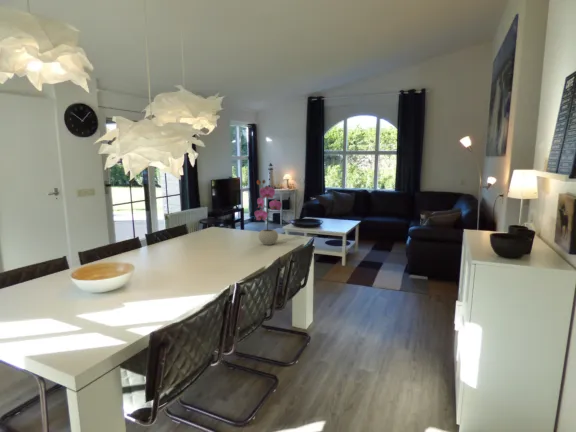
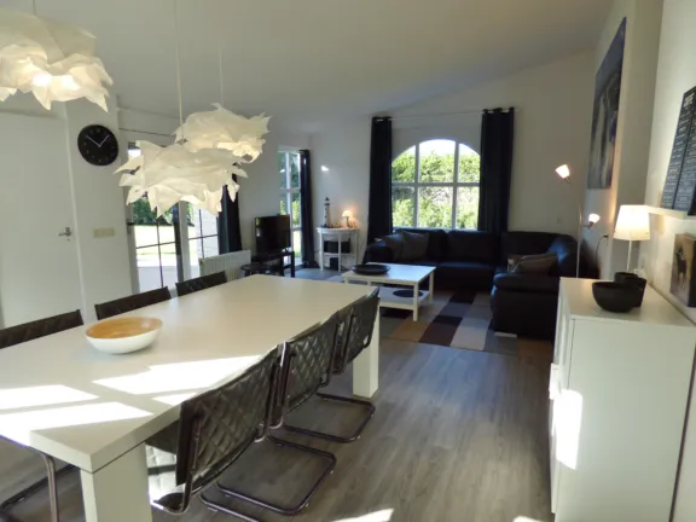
- potted plant [254,179,283,246]
